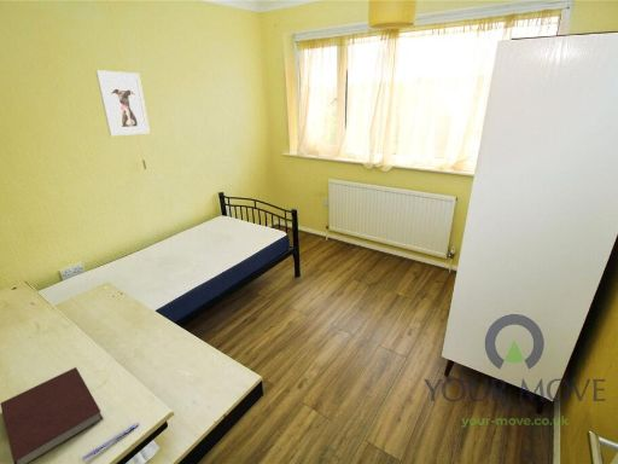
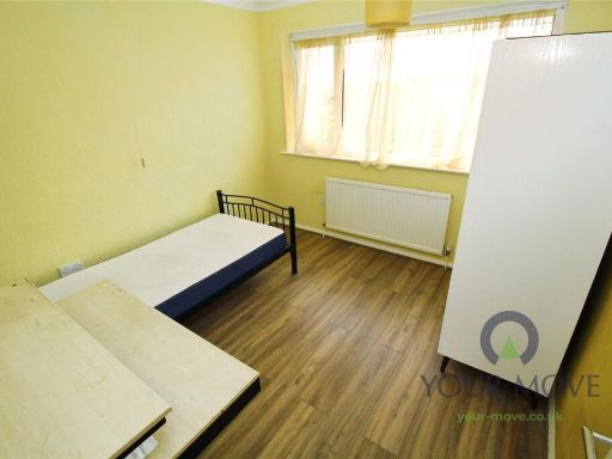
- notebook [0,366,105,464]
- pen [81,422,141,462]
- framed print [94,69,151,137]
